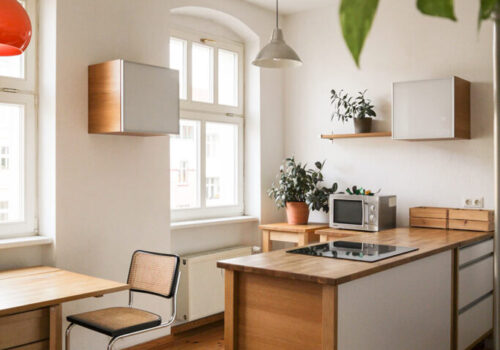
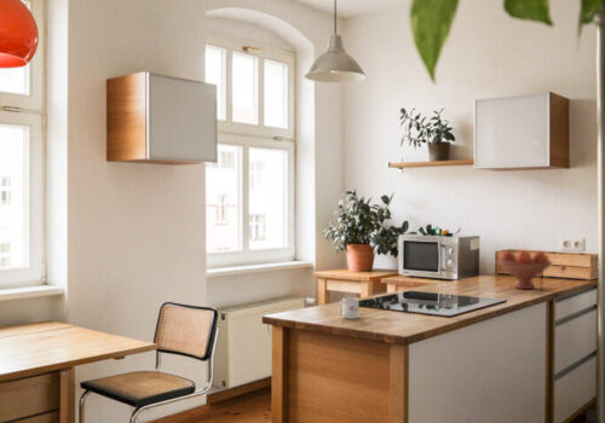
+ mug [338,296,359,320]
+ fruit bowl [496,250,553,290]
